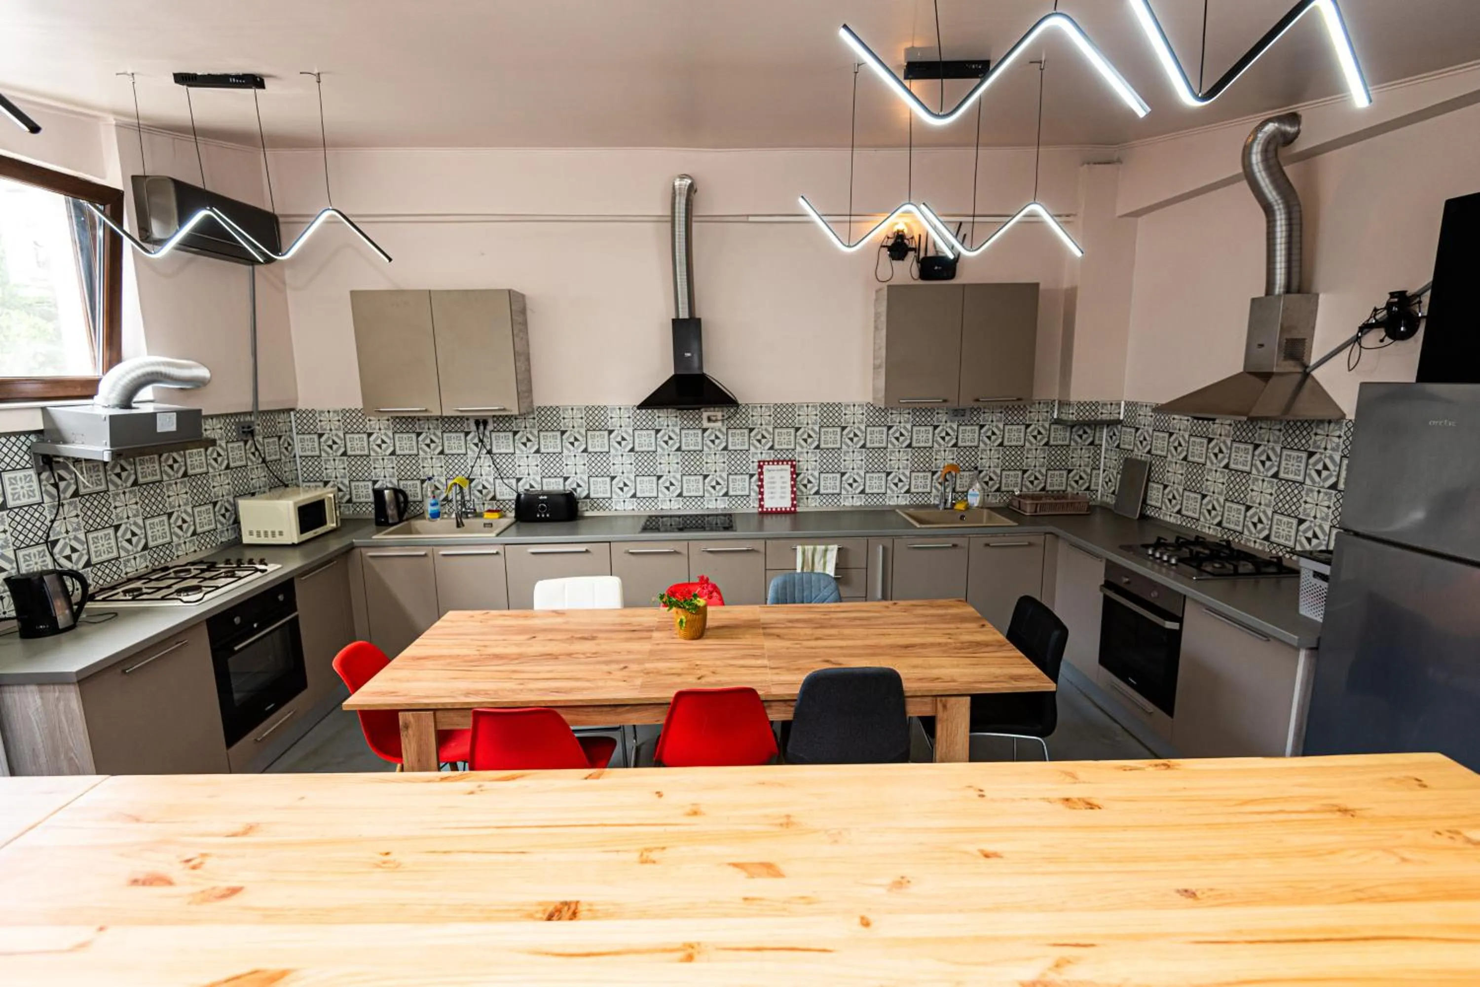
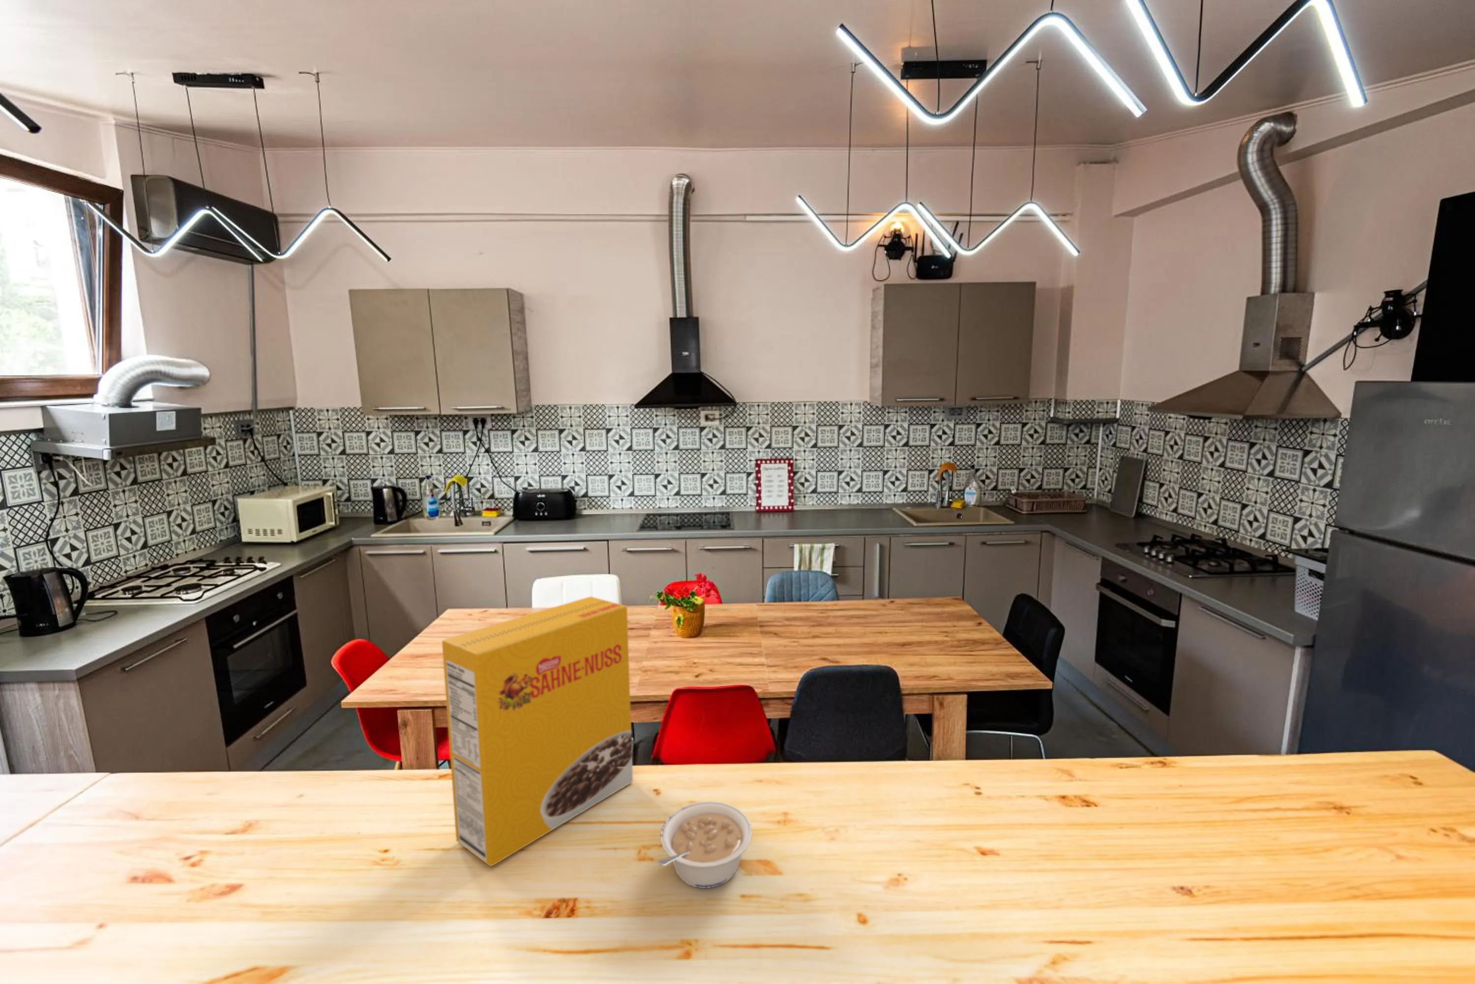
+ cereal box [442,596,634,866]
+ legume [657,801,752,890]
